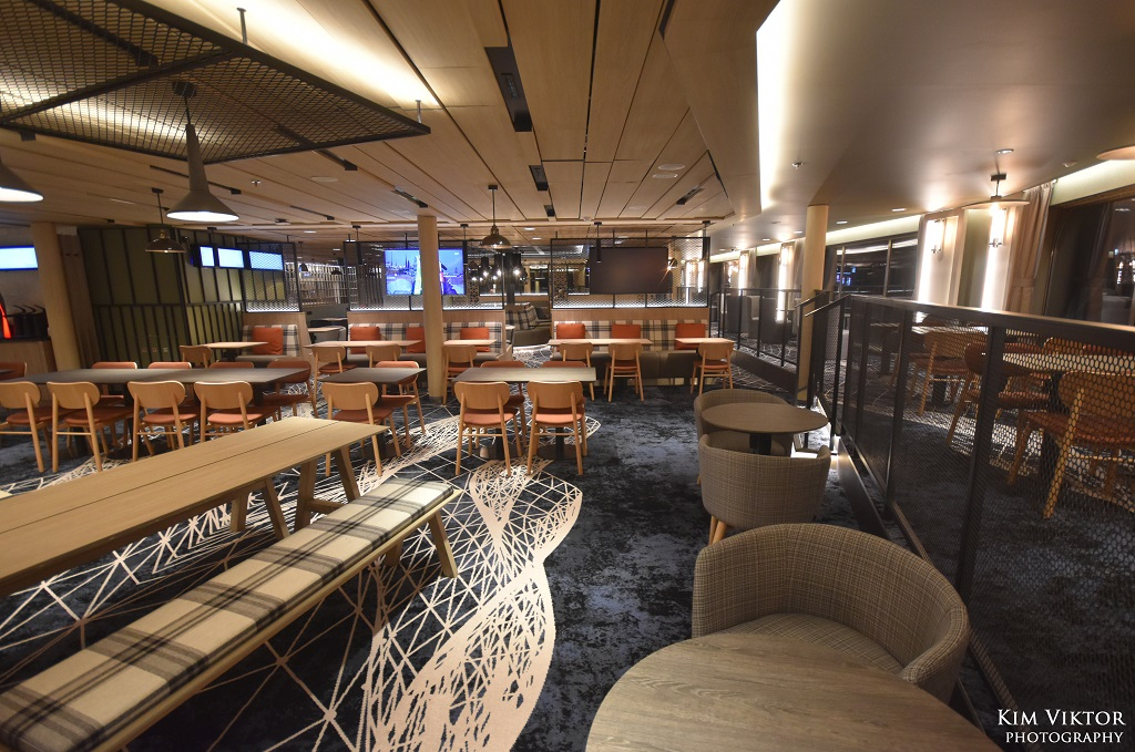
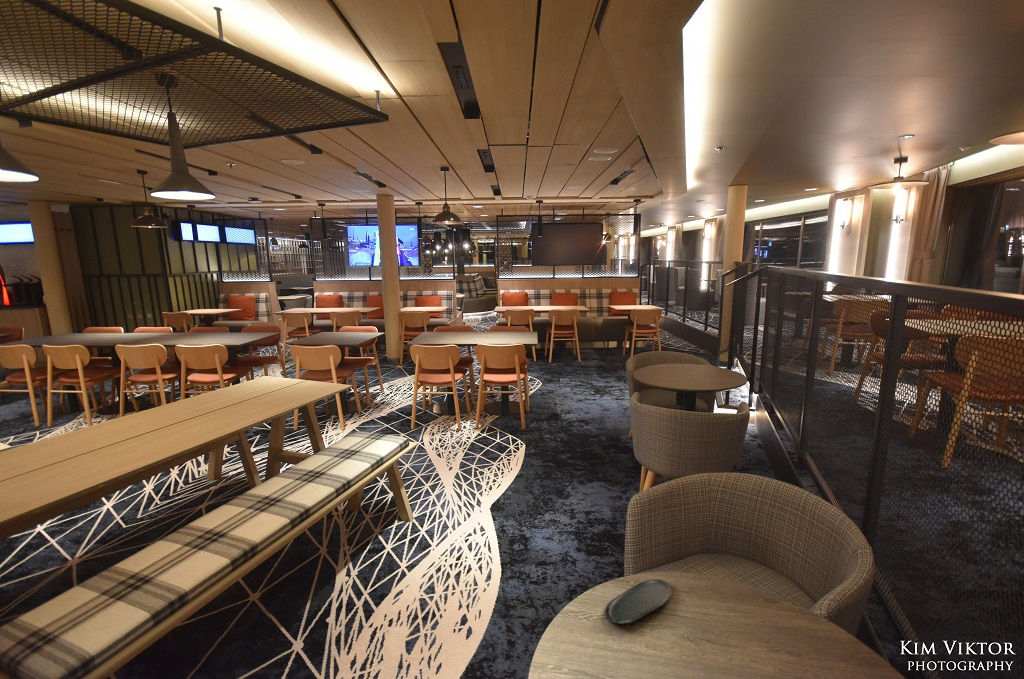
+ oval tray [604,578,673,625]
